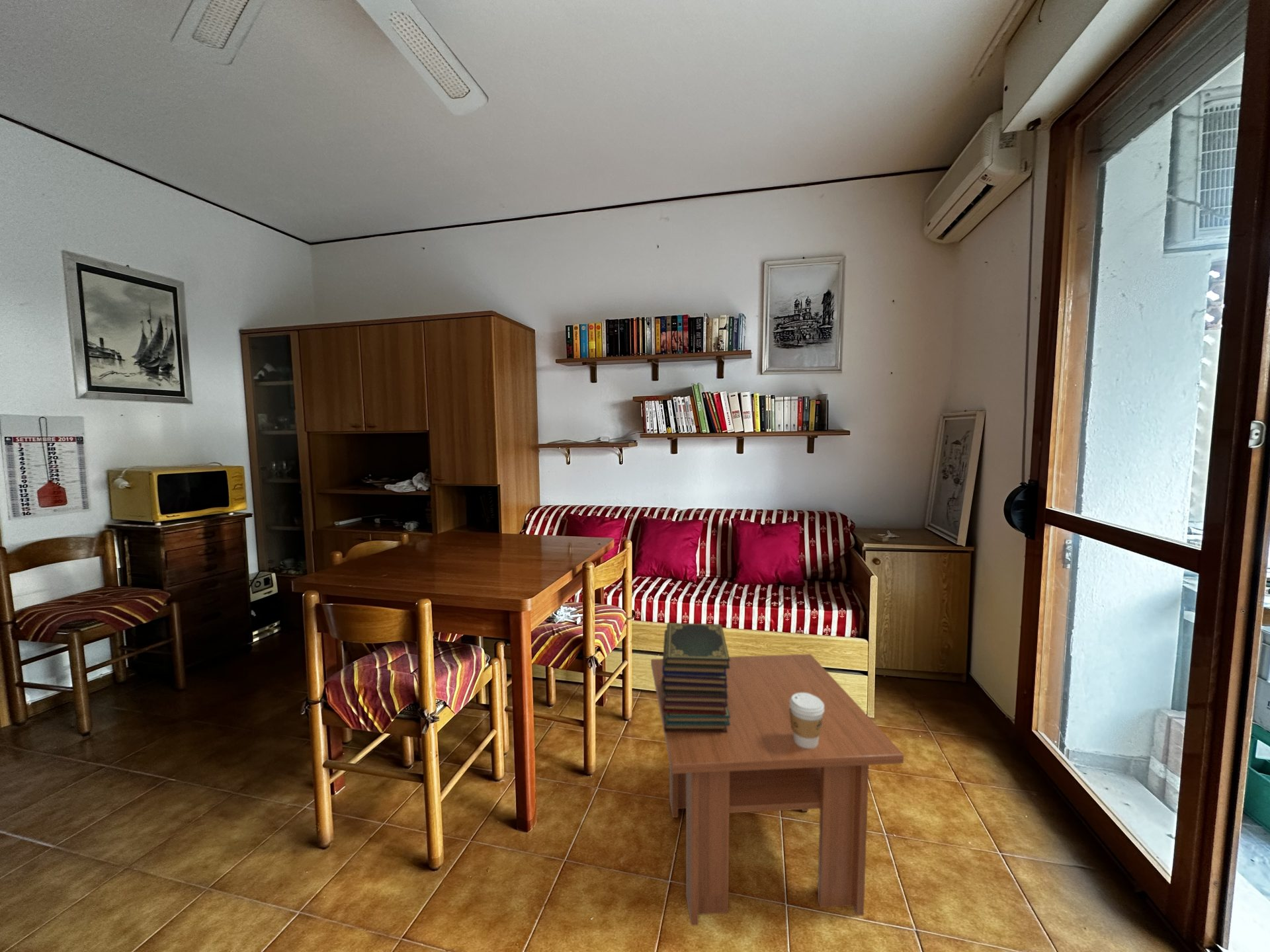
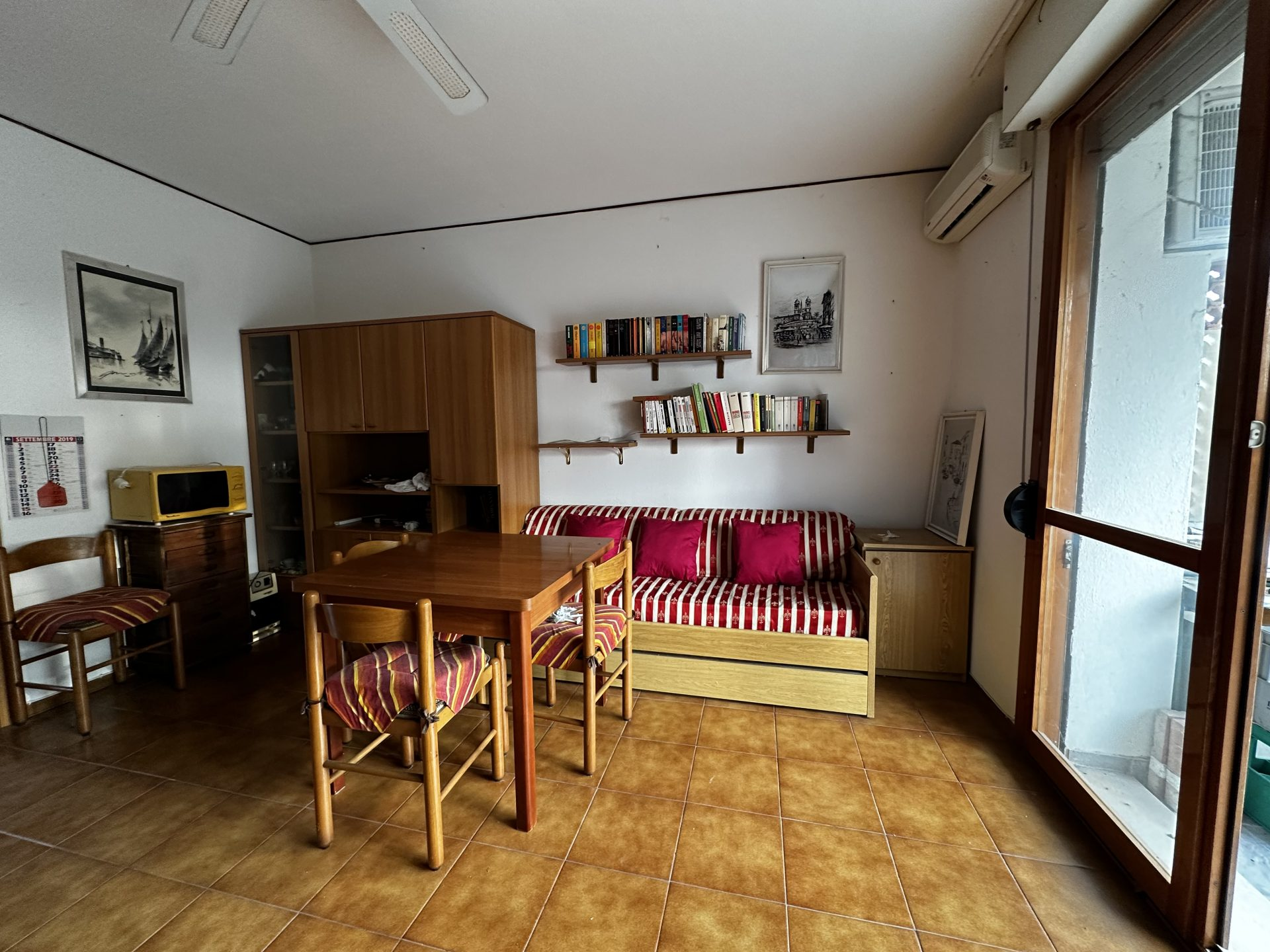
- coffee cup [789,693,824,748]
- book stack [661,622,730,733]
- coffee table [650,653,905,926]
